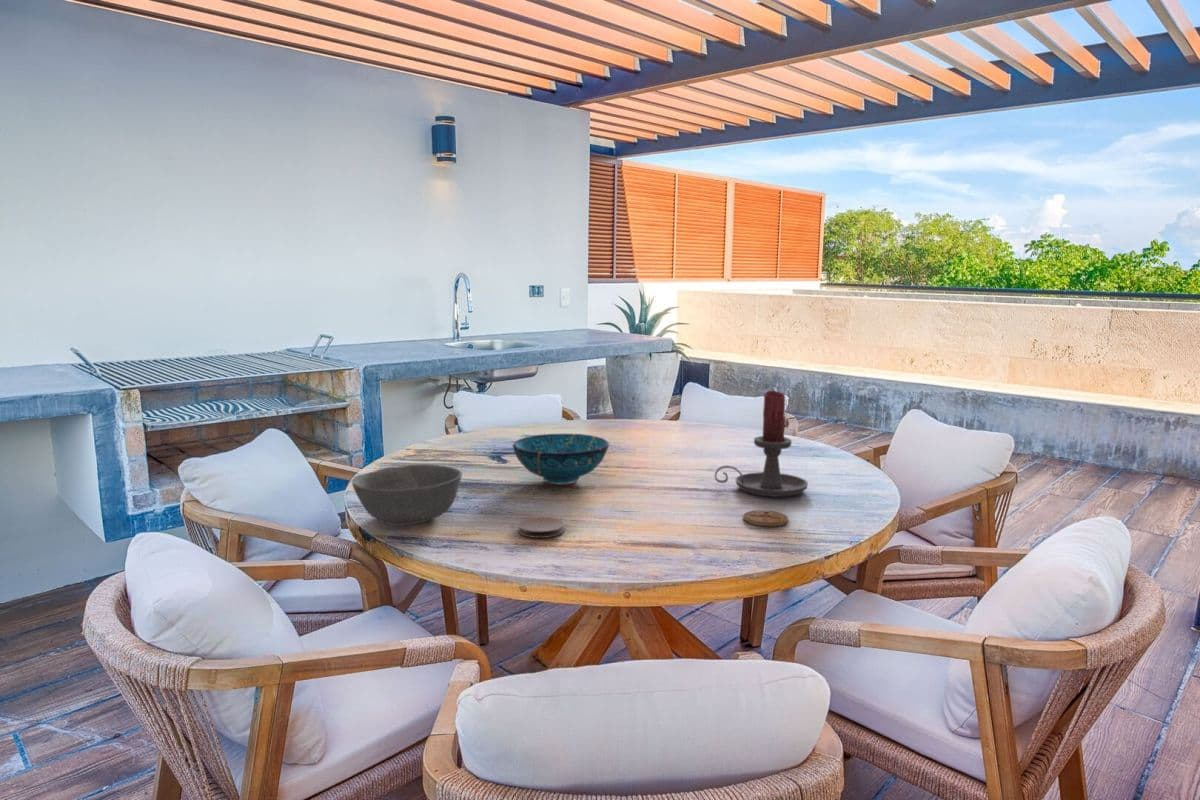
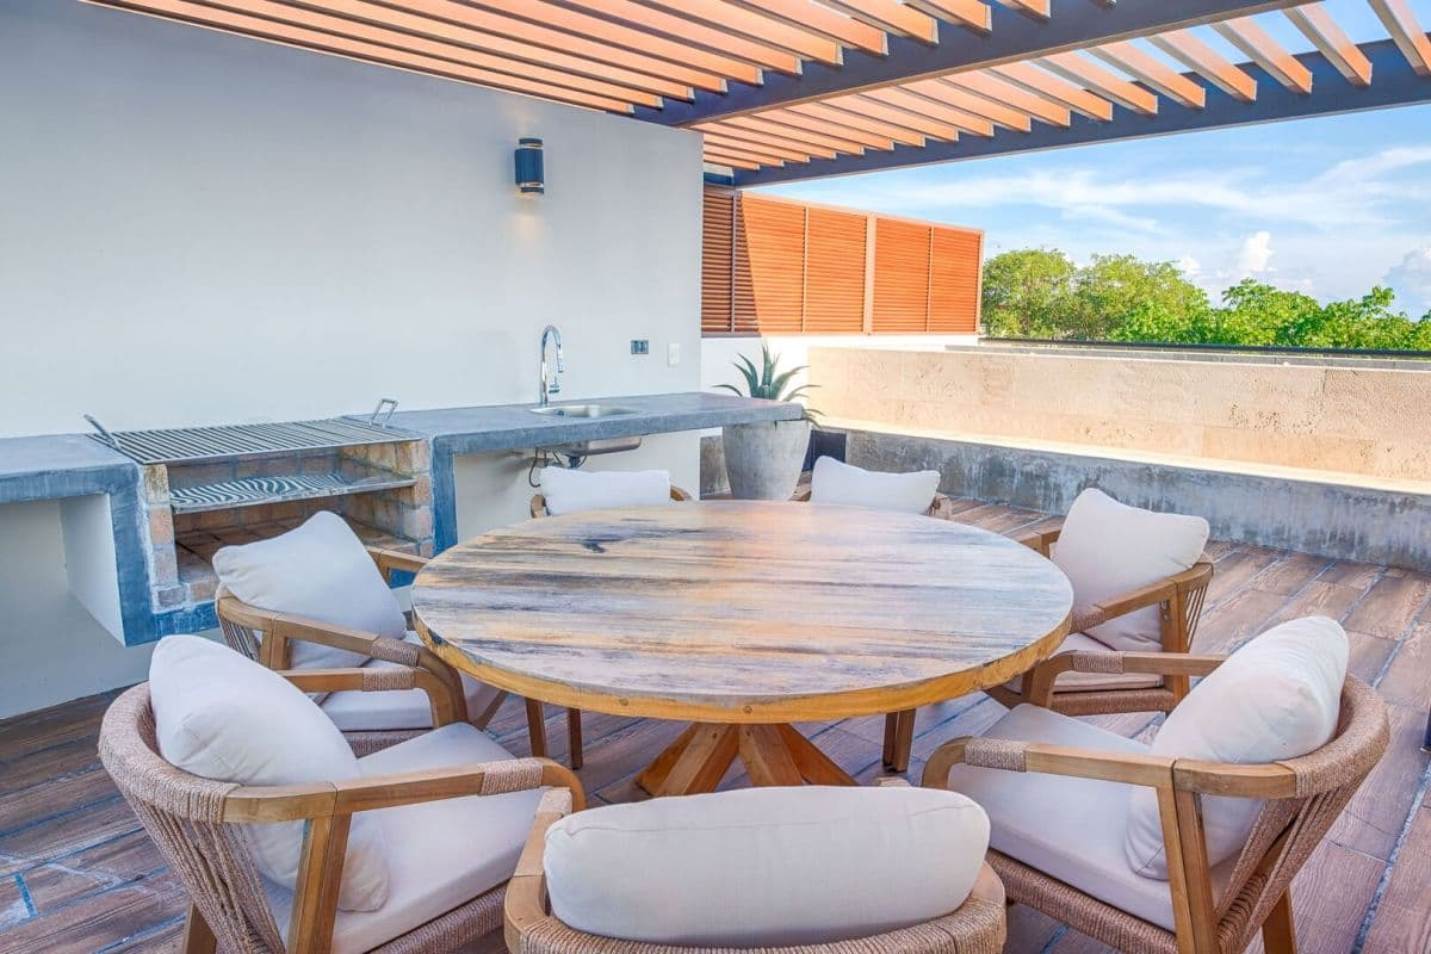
- coaster [517,516,566,539]
- decorative bowl [512,433,610,485]
- coaster [742,509,790,527]
- bowl [351,464,463,526]
- candle holder [714,390,809,498]
